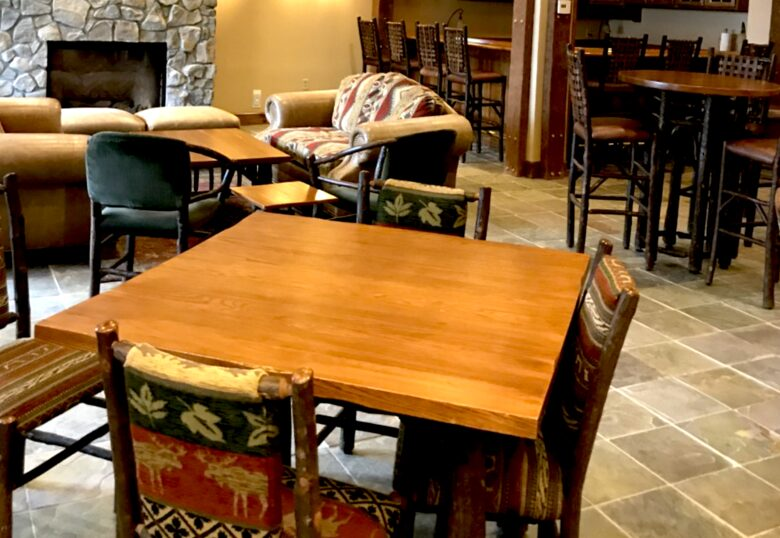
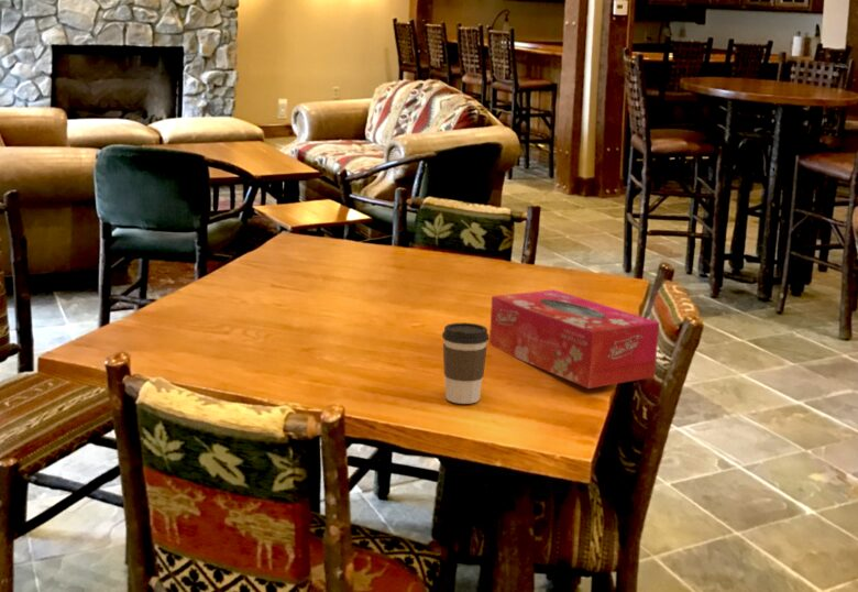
+ coffee cup [441,321,490,405]
+ tissue box [488,288,660,390]
